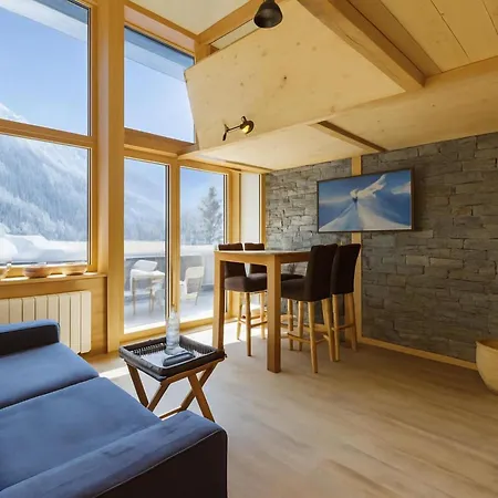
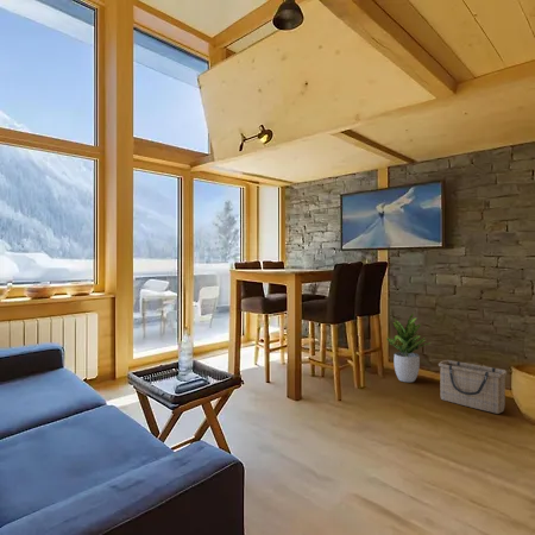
+ basket [438,359,508,415]
+ potted plant [385,311,432,383]
